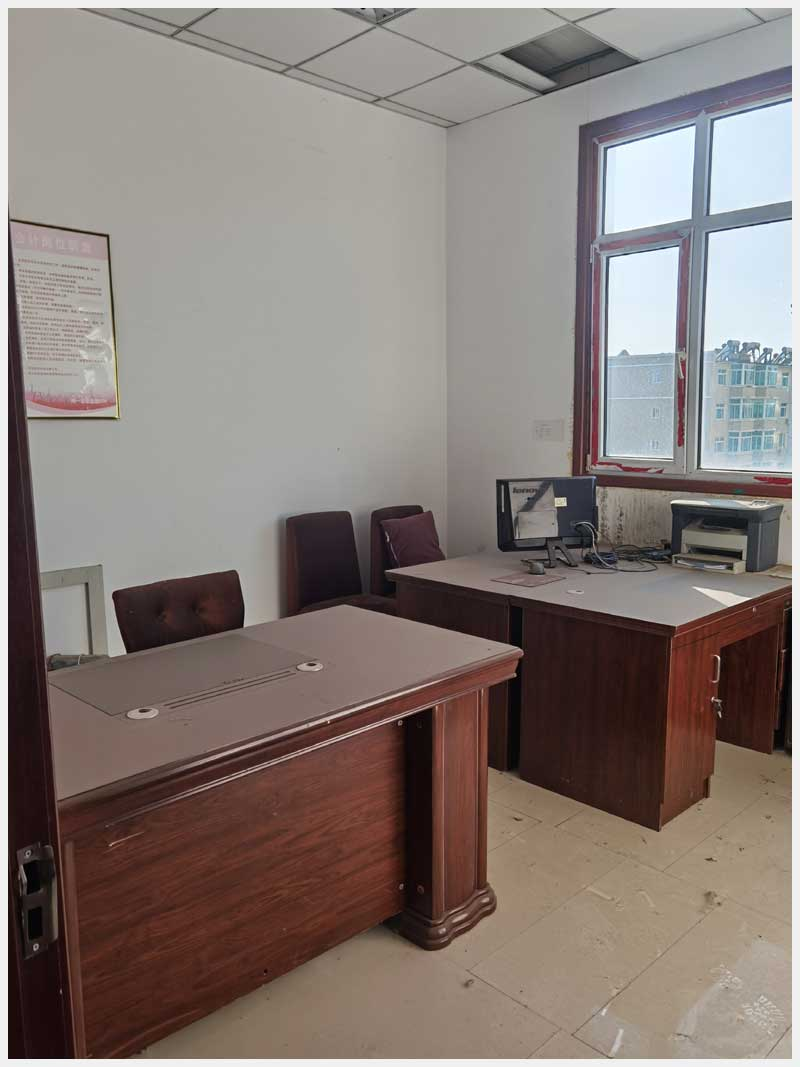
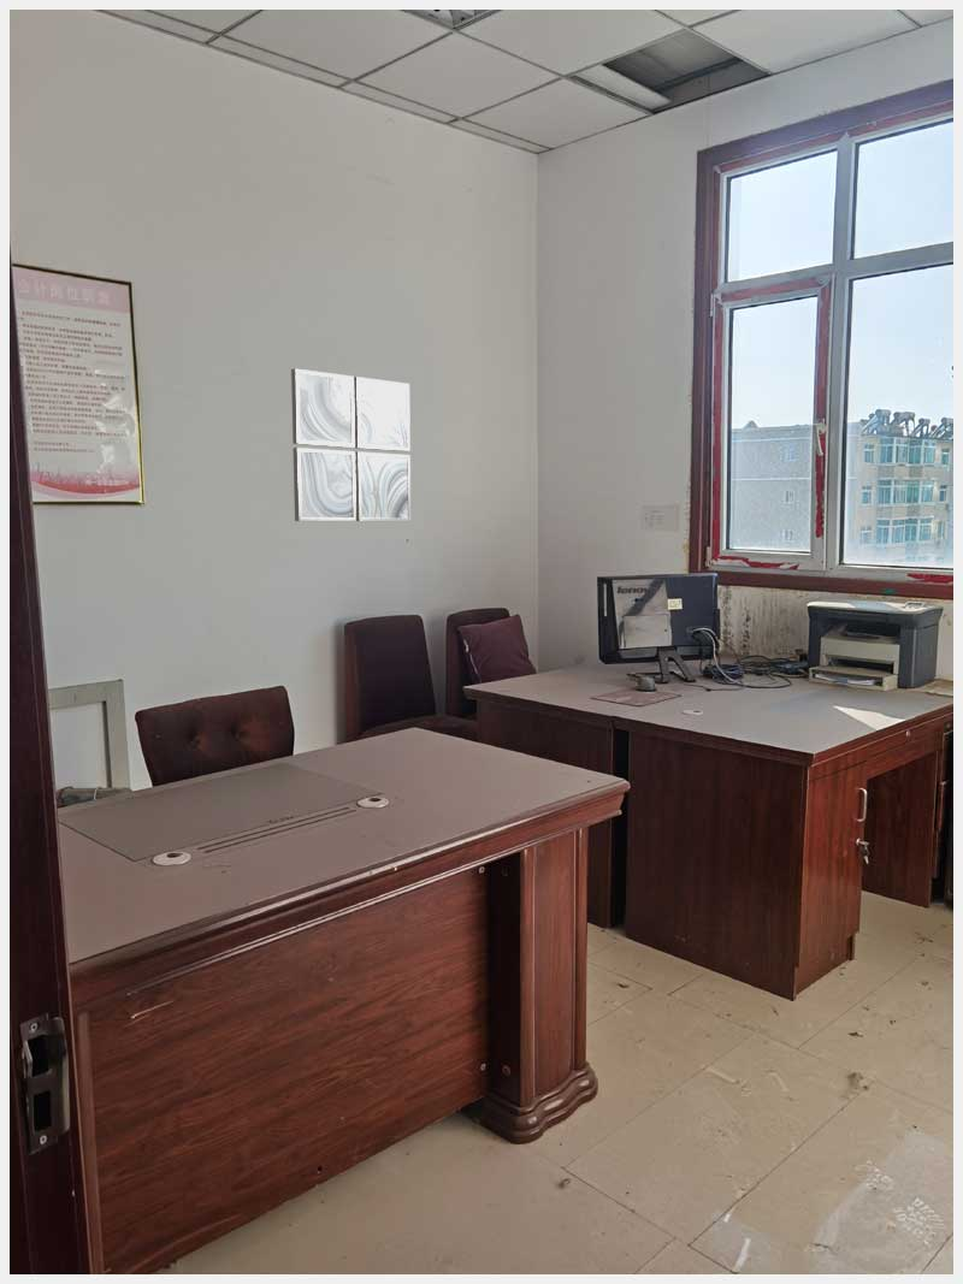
+ wall art [290,367,412,522]
